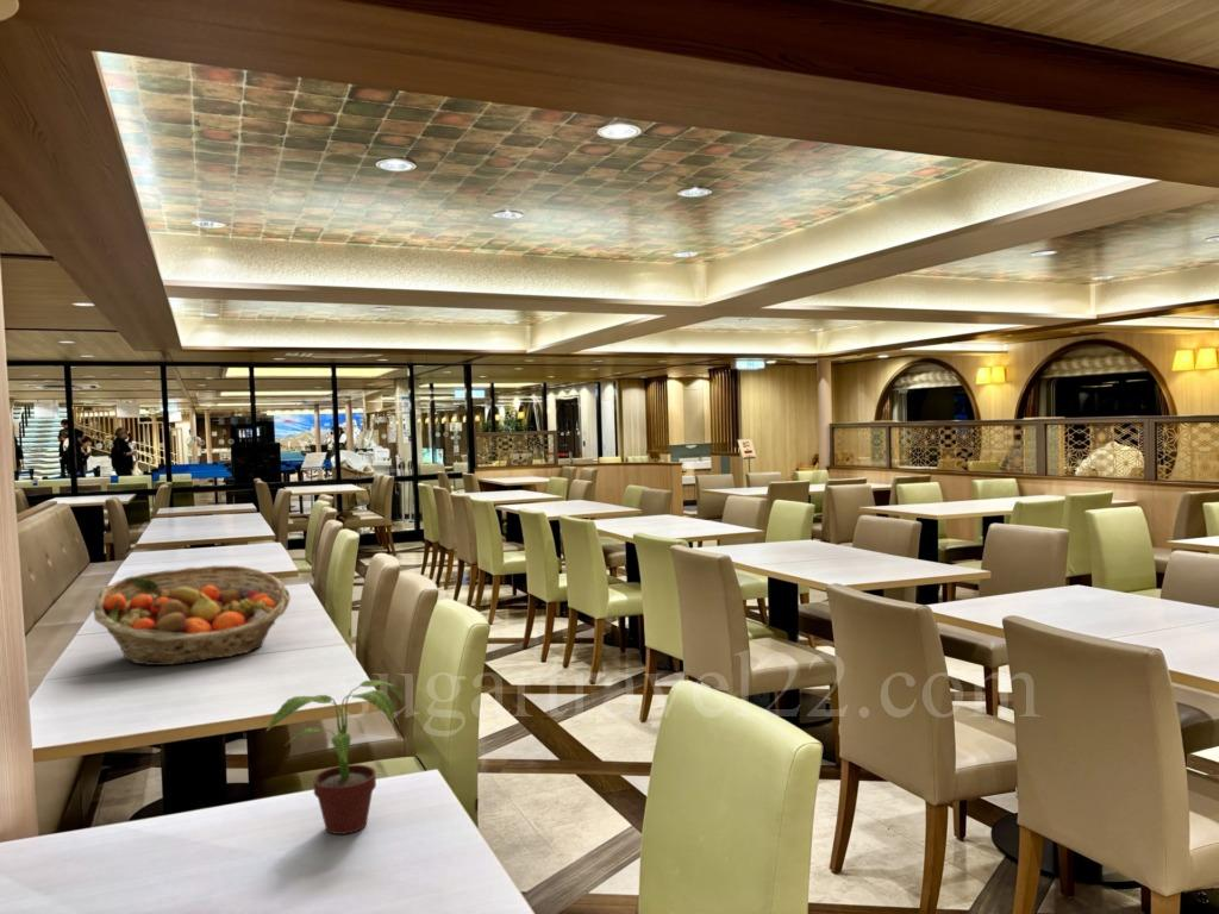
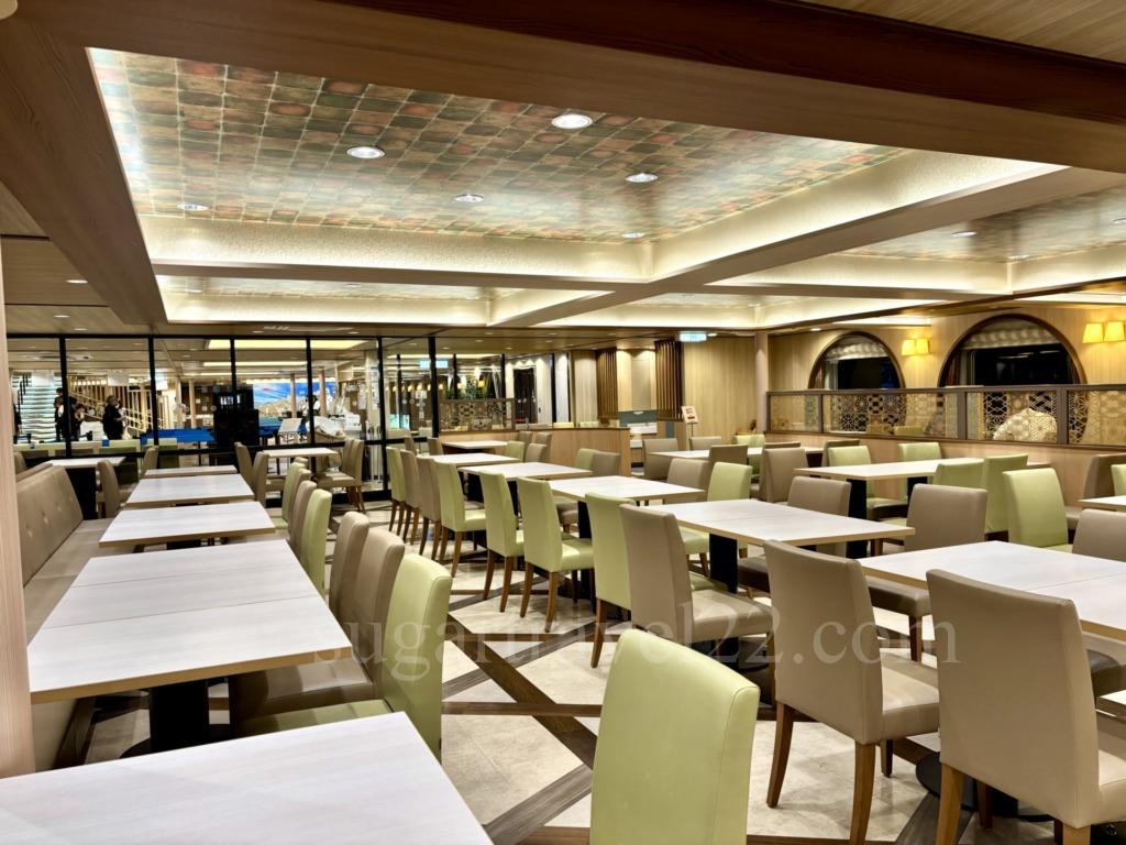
- potted plant [265,680,406,835]
- fruit basket [92,564,292,666]
